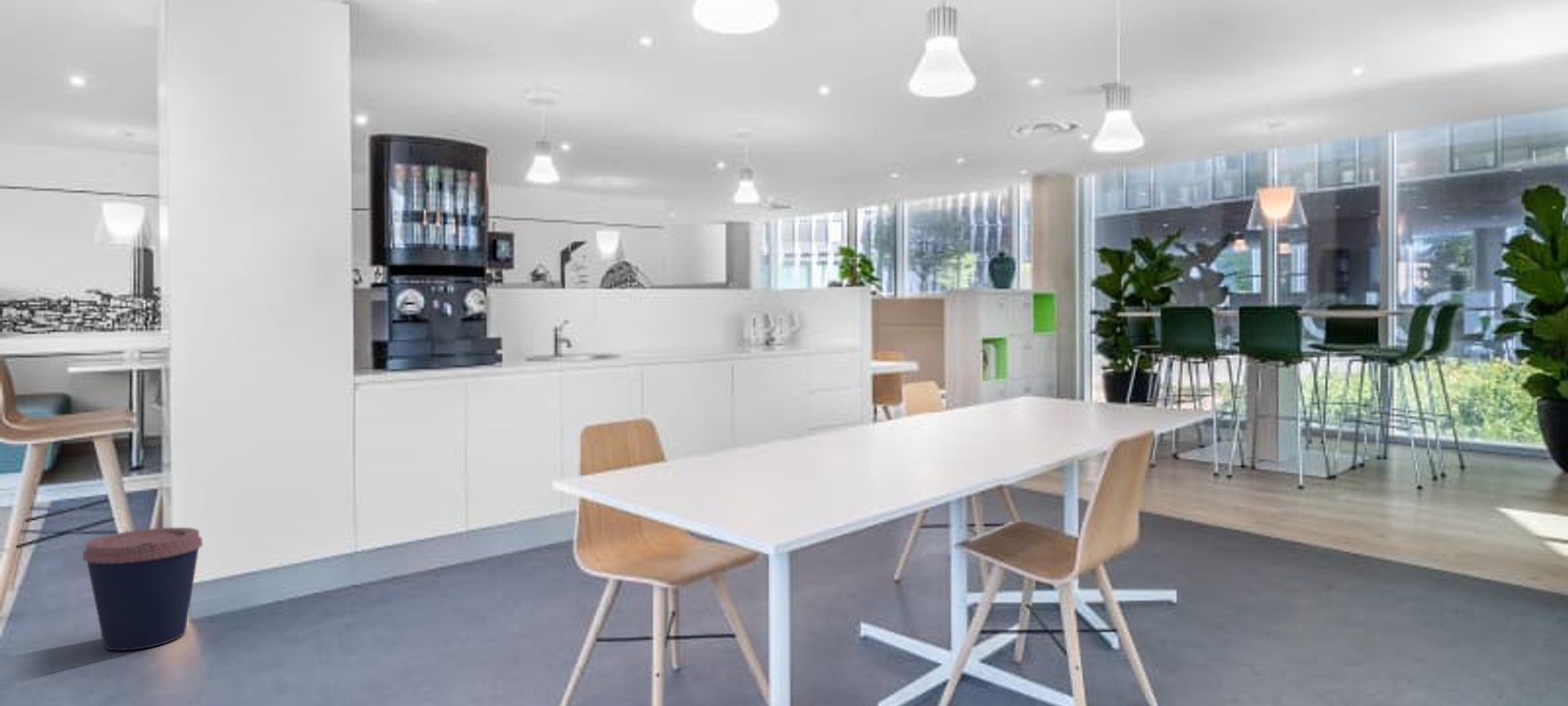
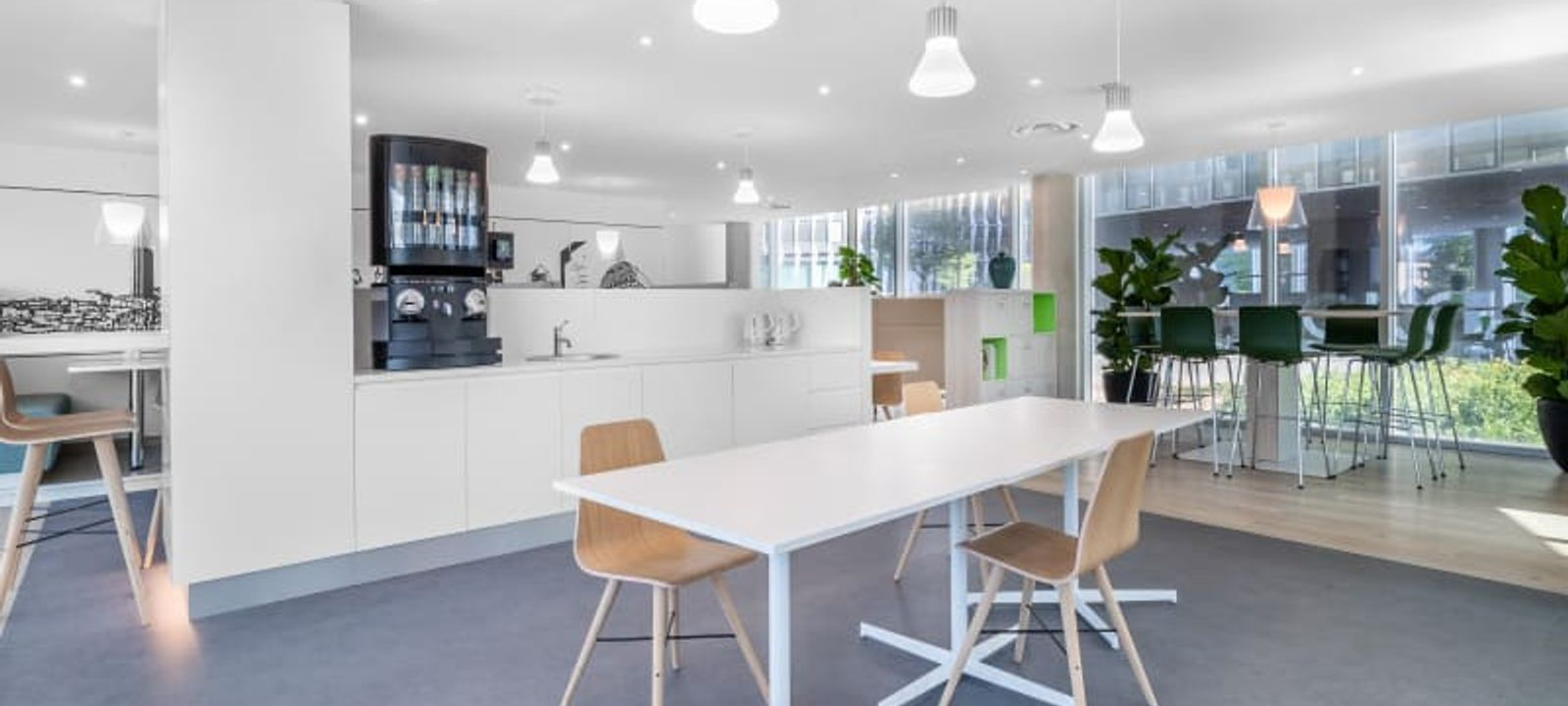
- coffee cup [81,527,204,652]
